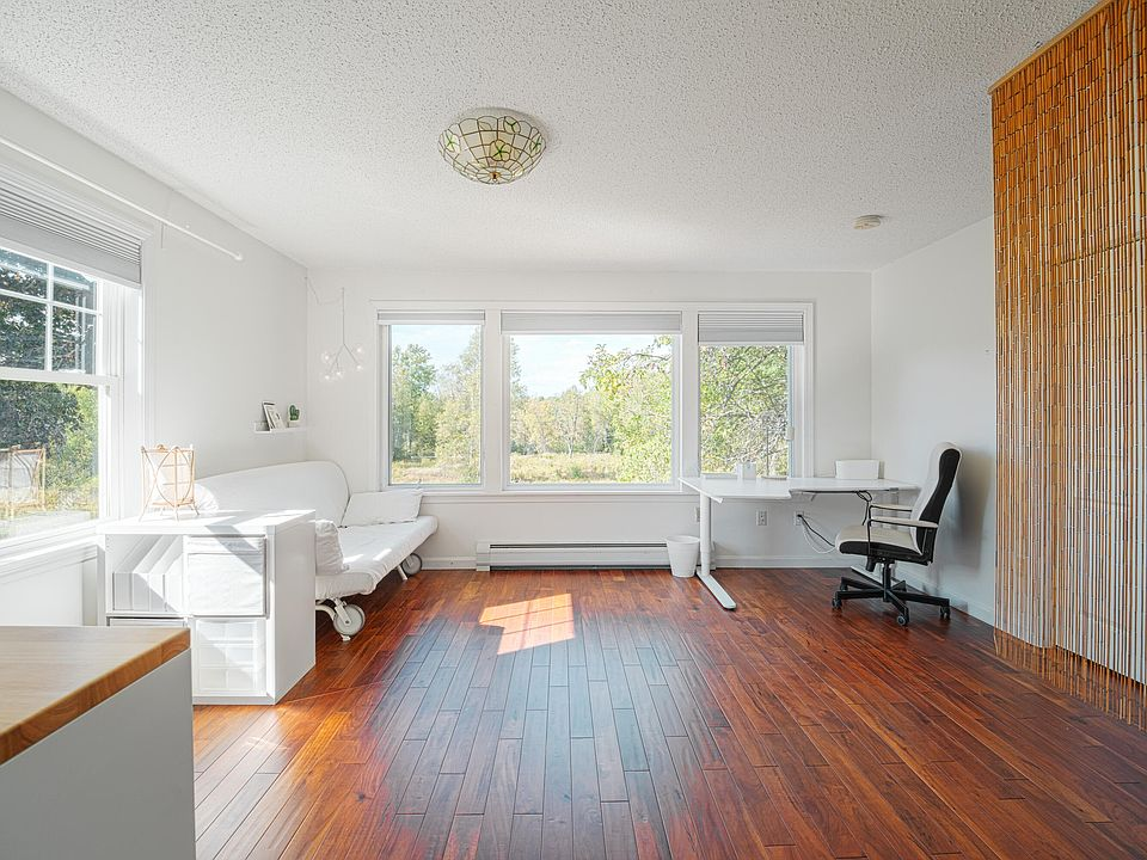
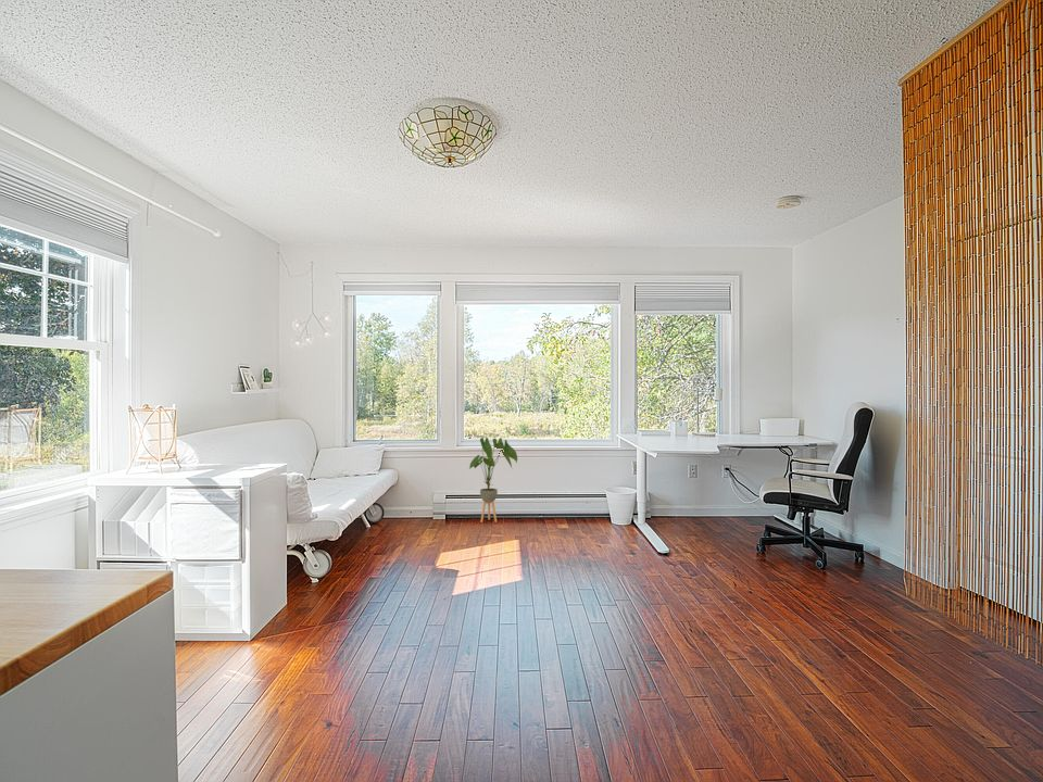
+ house plant [468,437,518,524]
